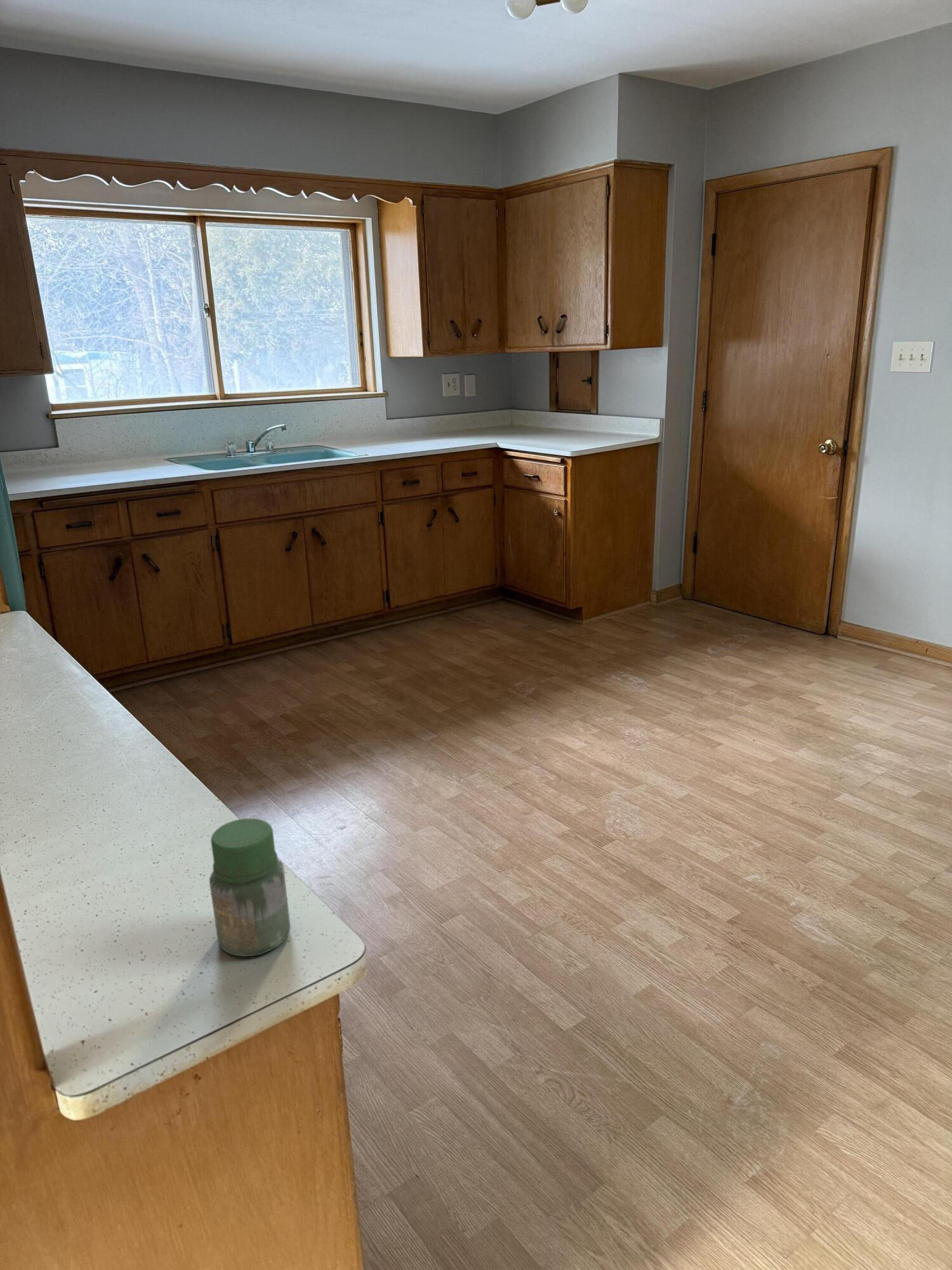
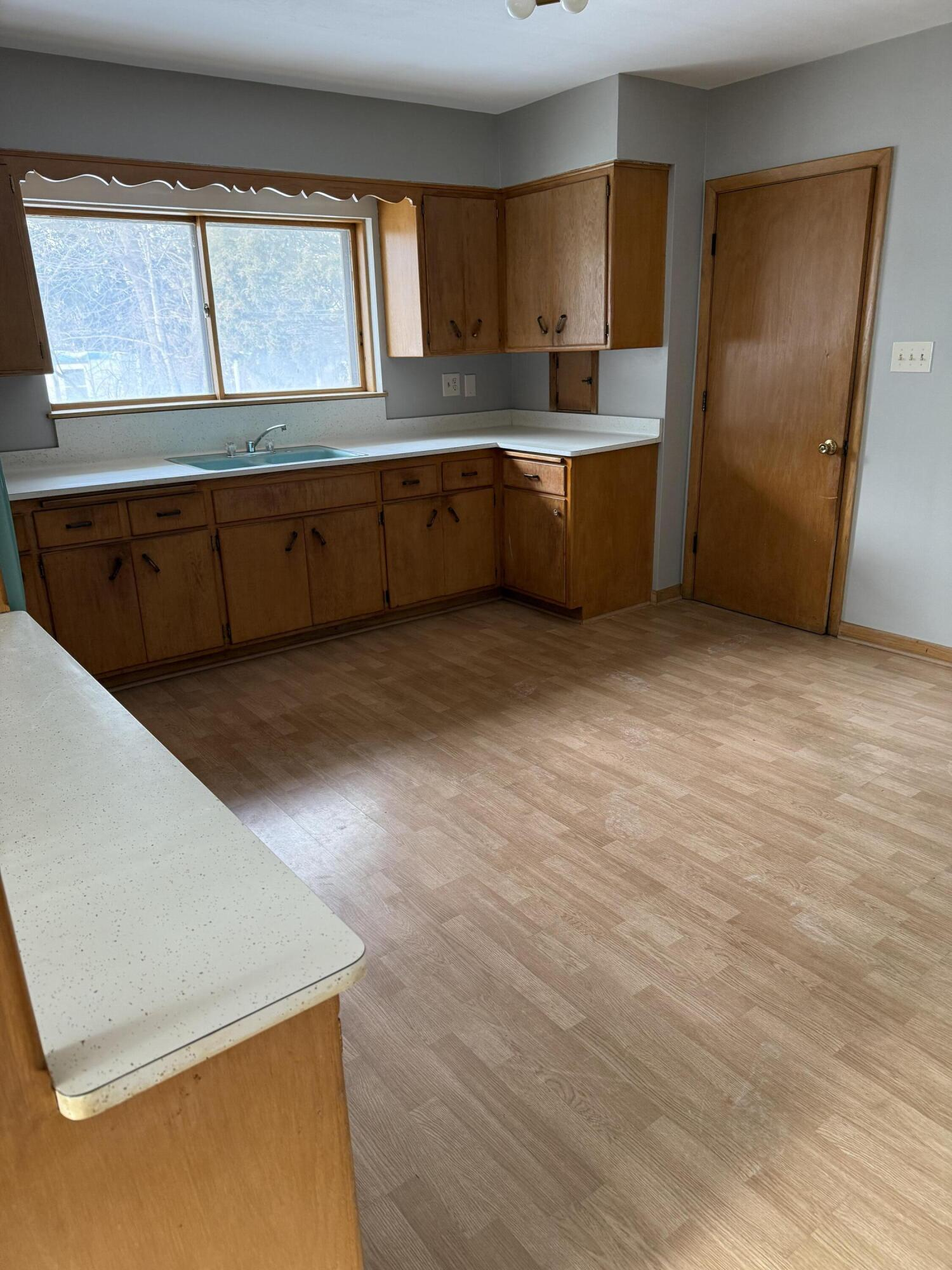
- jar [209,818,291,957]
